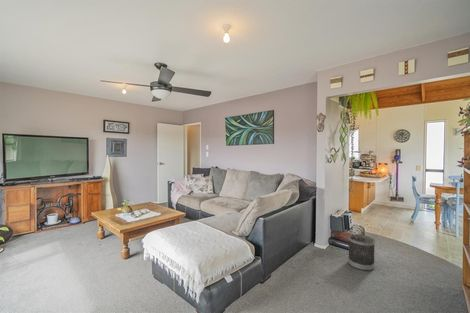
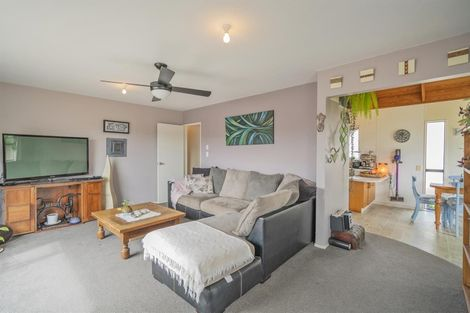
- wastebasket [347,233,376,272]
